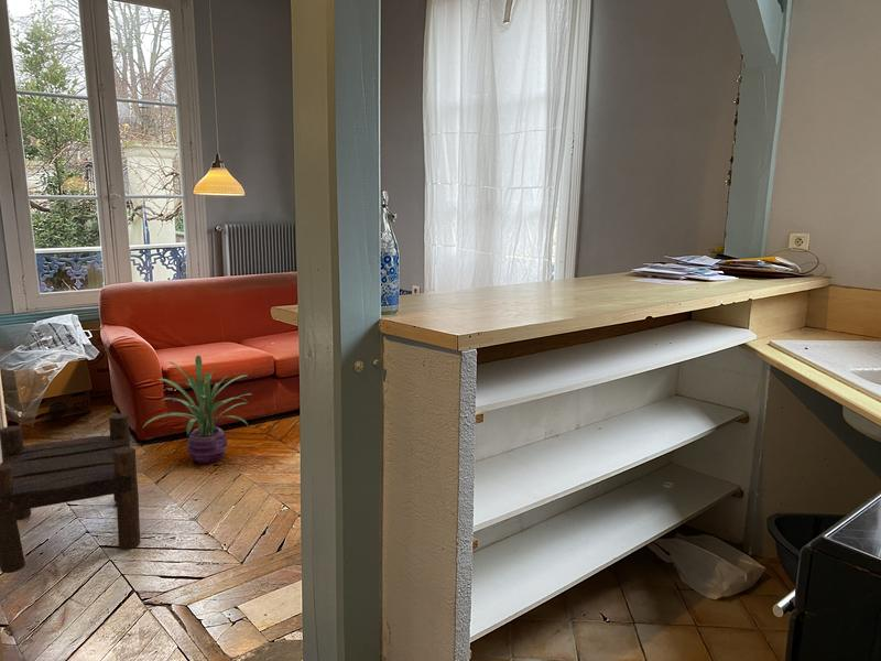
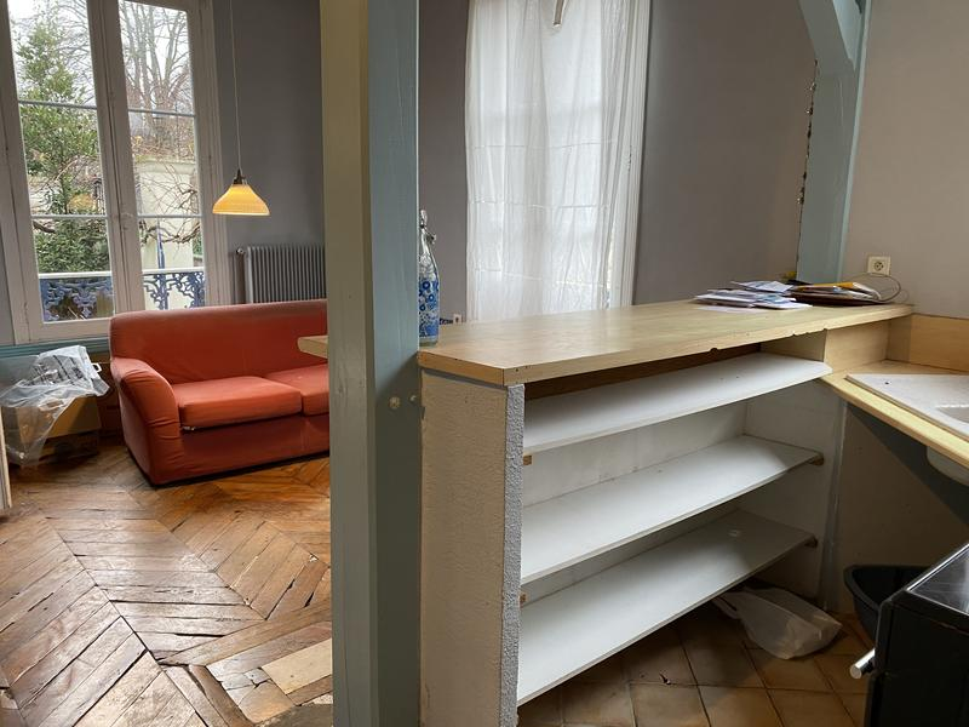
- decorative plant [141,355,251,464]
- stool [0,412,141,574]
